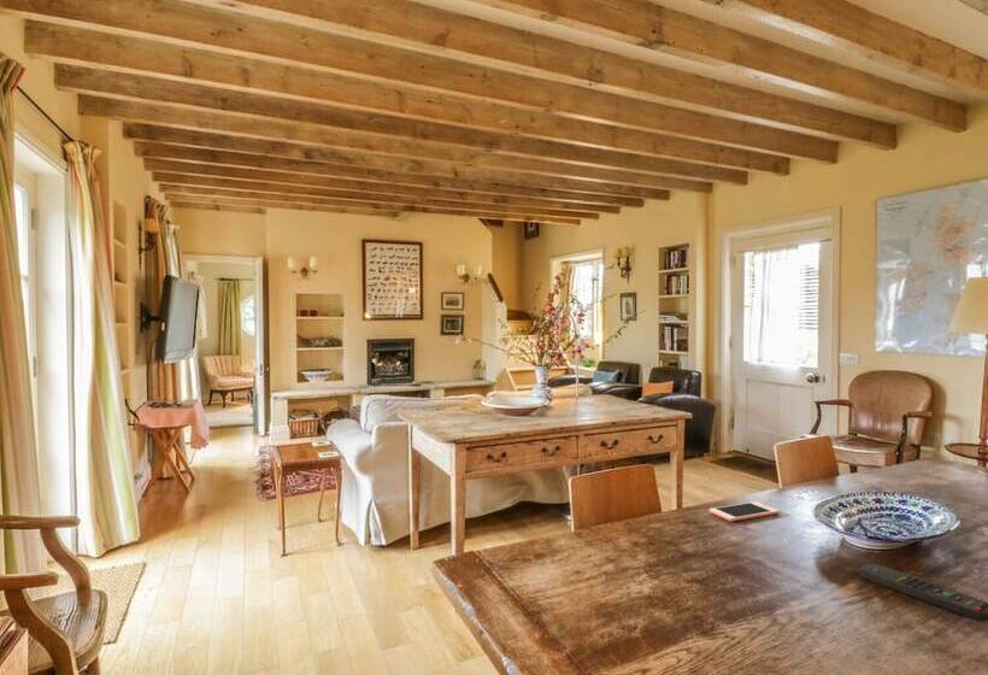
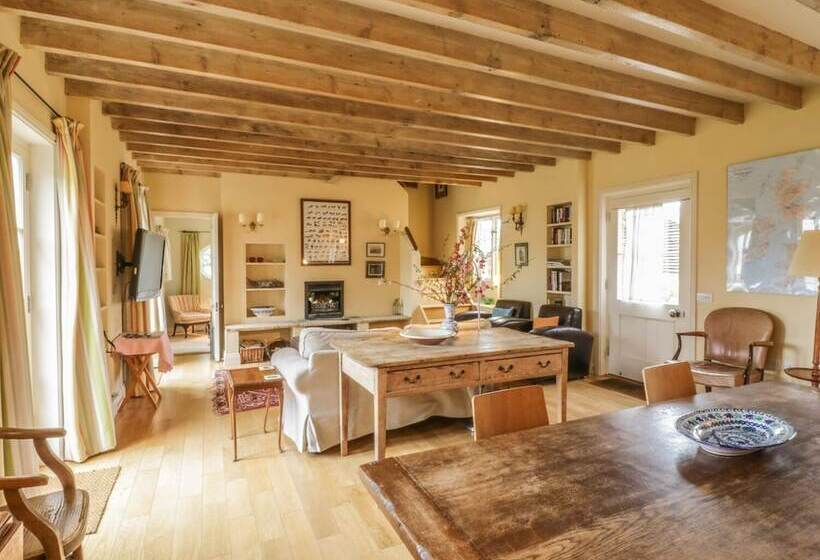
- cell phone [708,500,781,522]
- remote control [859,563,988,622]
